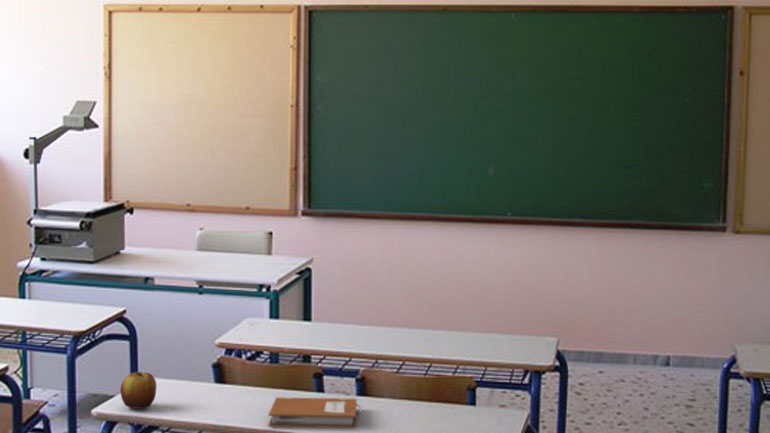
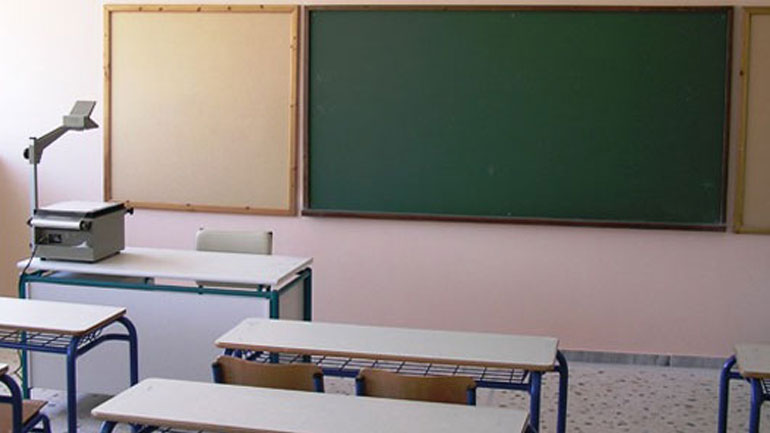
- apple [119,371,157,410]
- notebook [267,396,362,429]
